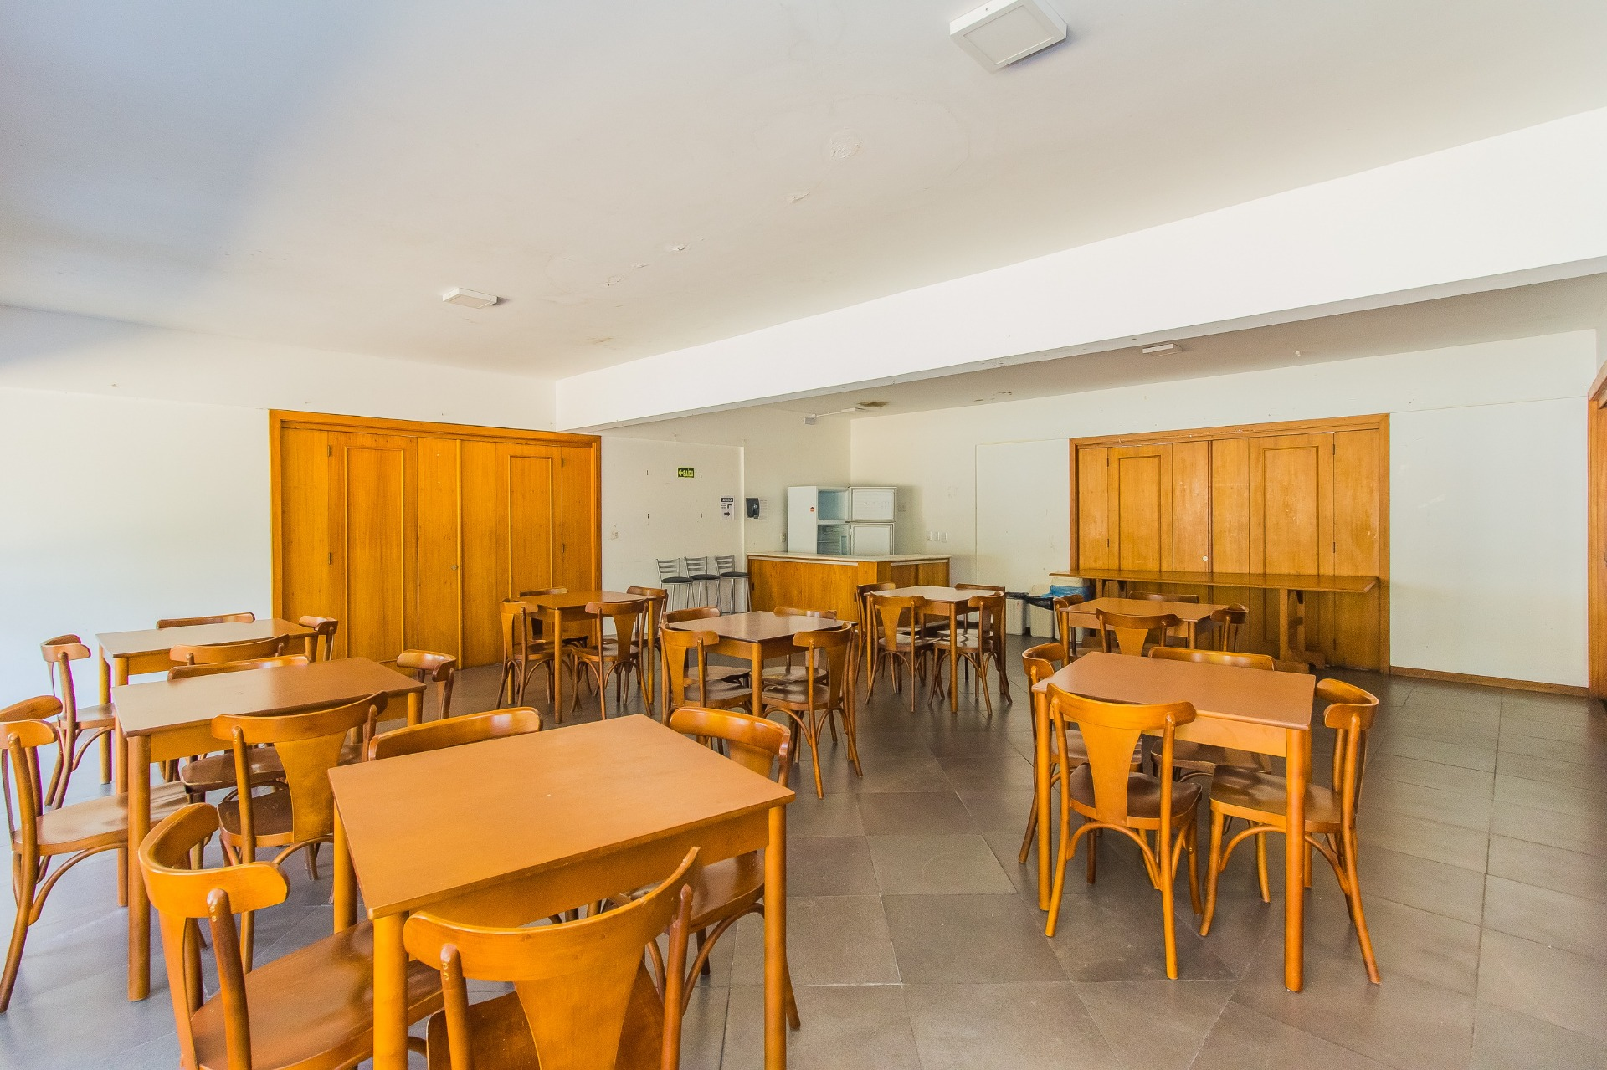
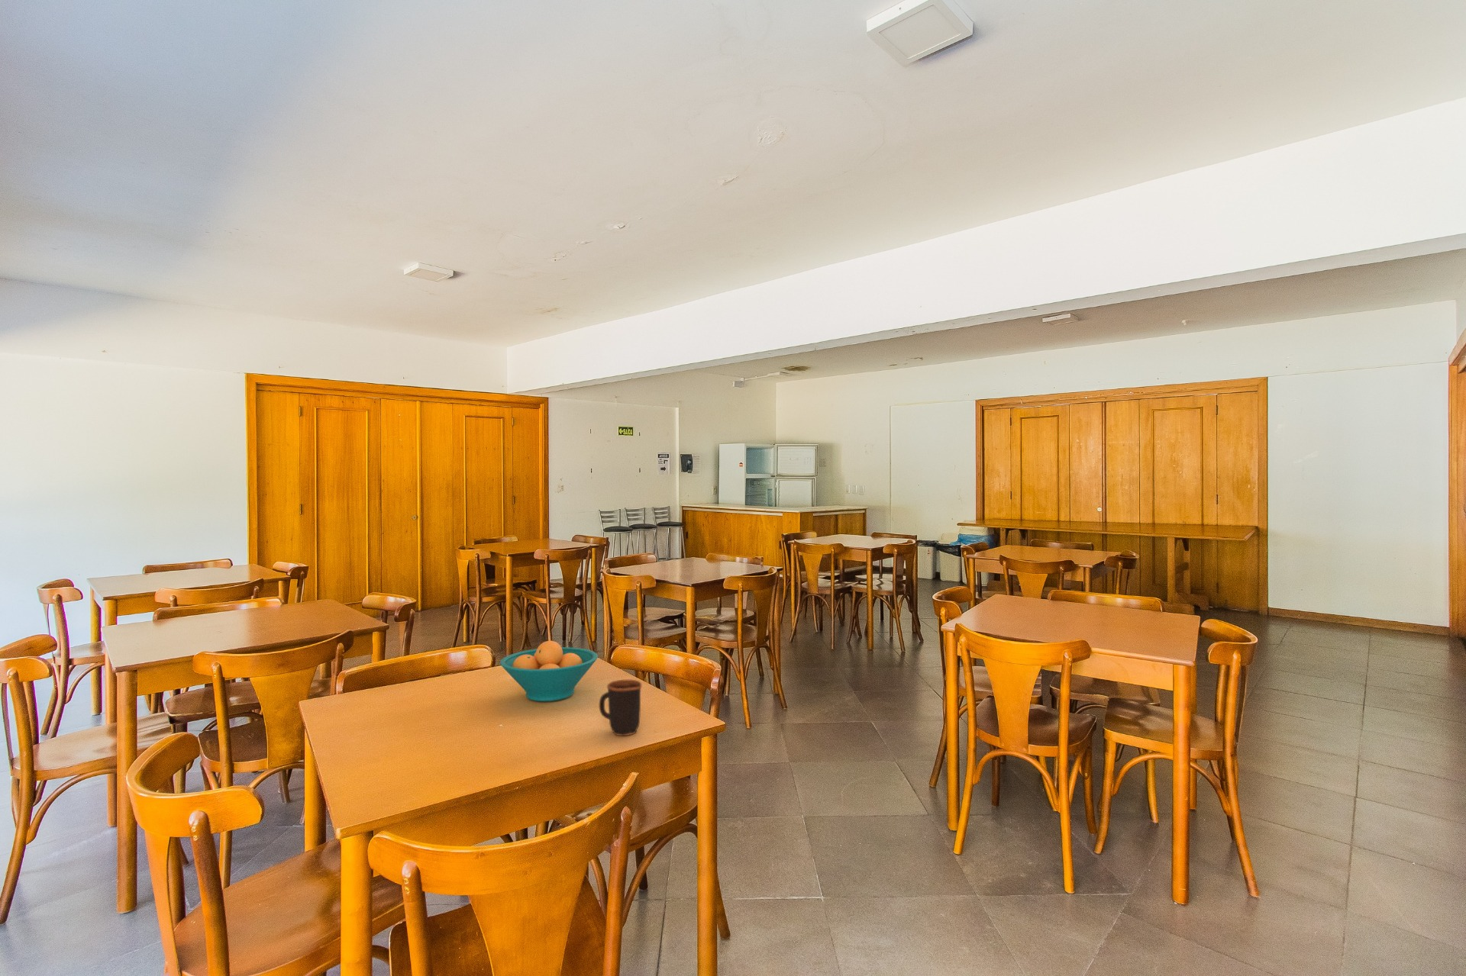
+ fruit bowl [499,640,598,703]
+ mug [598,679,642,736]
